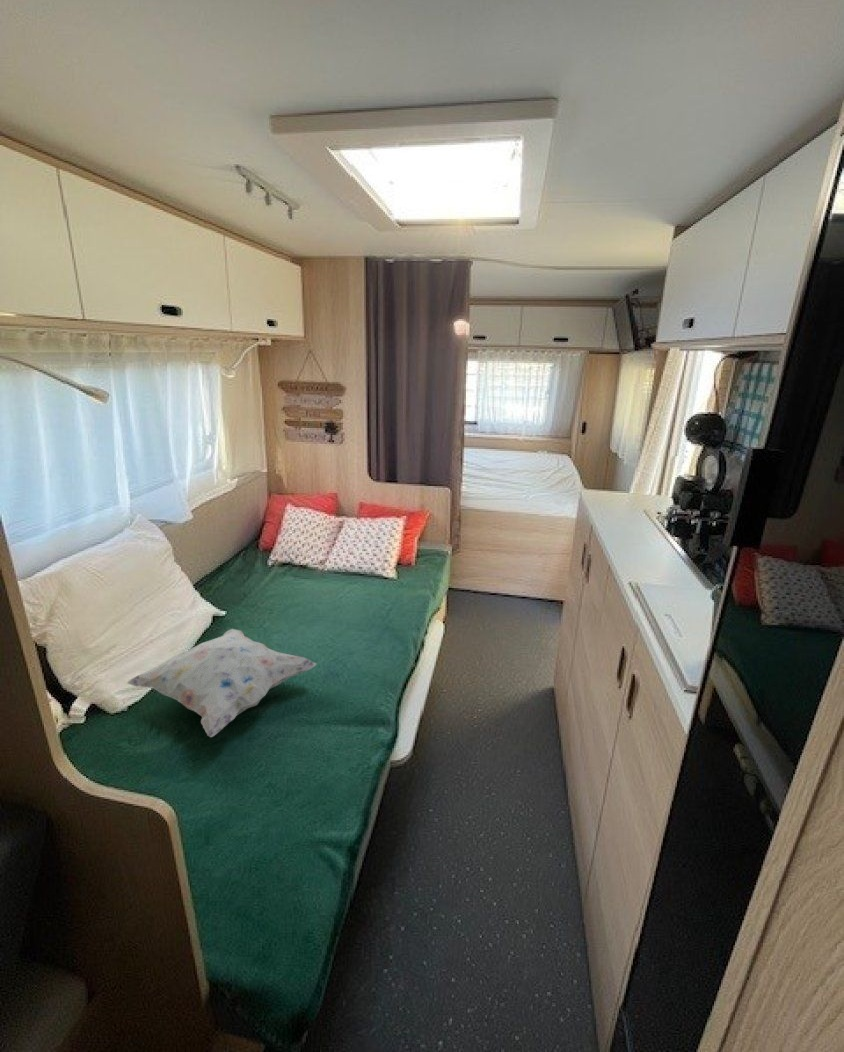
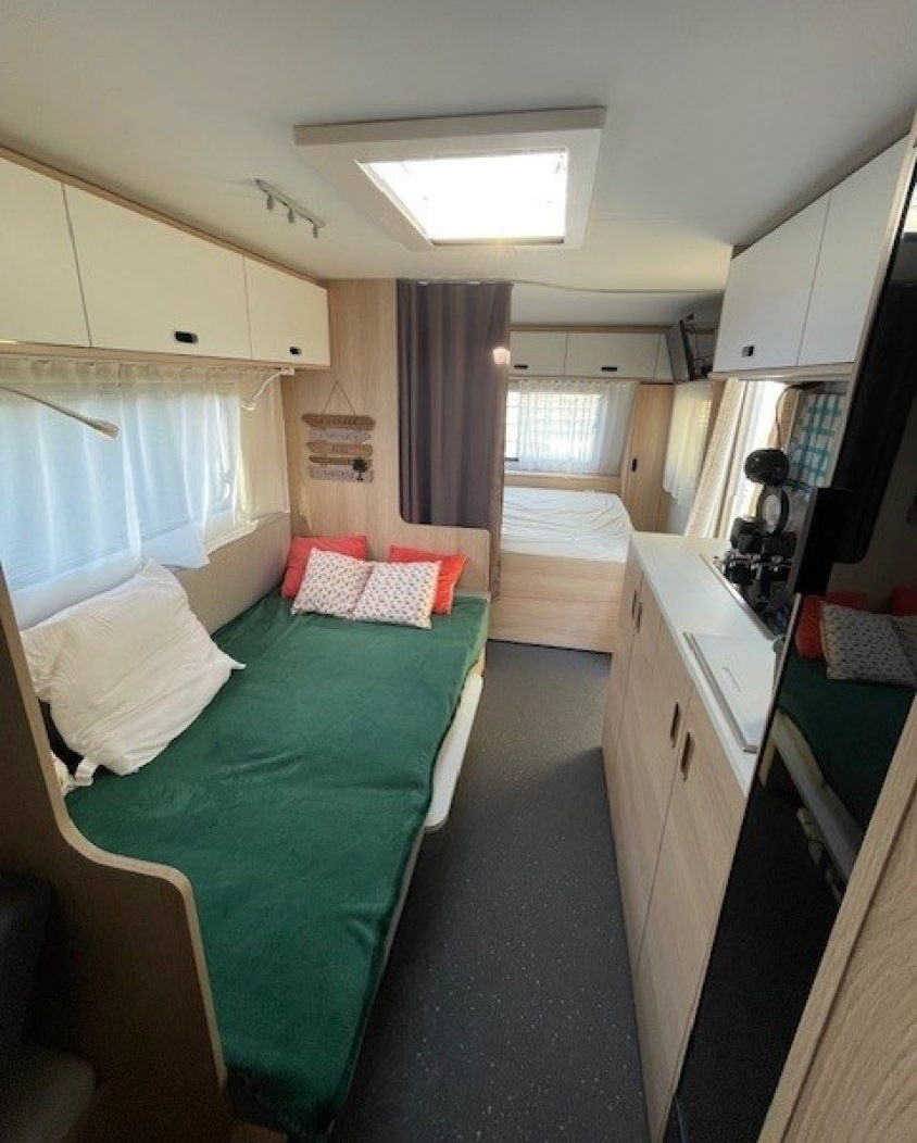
- decorative pillow [126,628,317,739]
